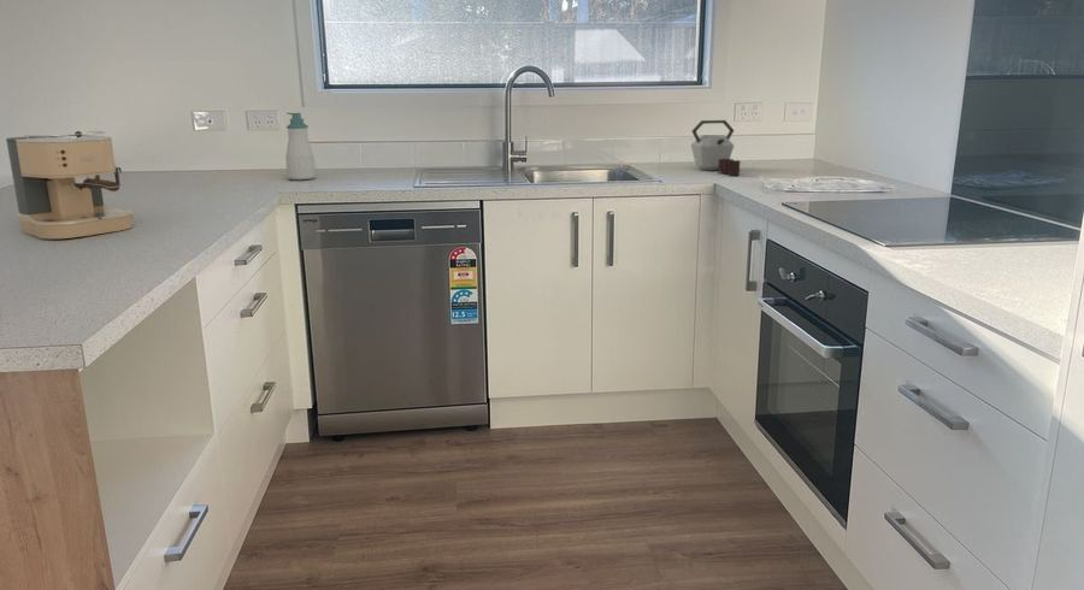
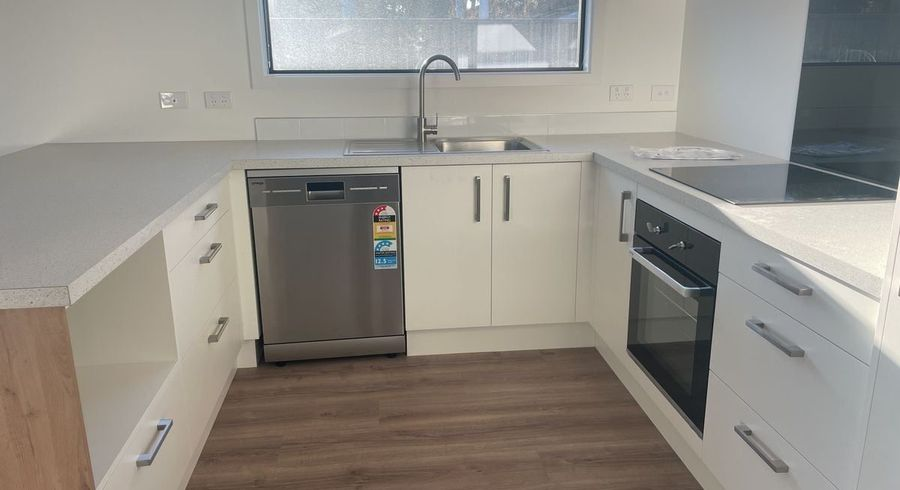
- coffee maker [5,130,135,240]
- kettle [690,119,742,176]
- soap bottle [285,112,317,181]
